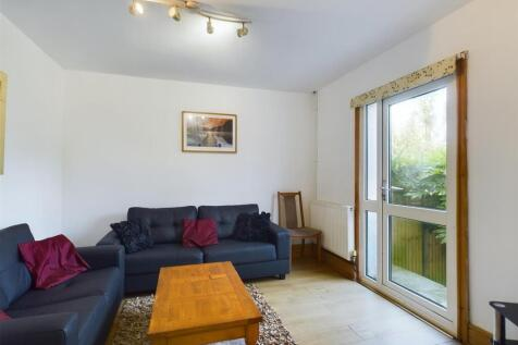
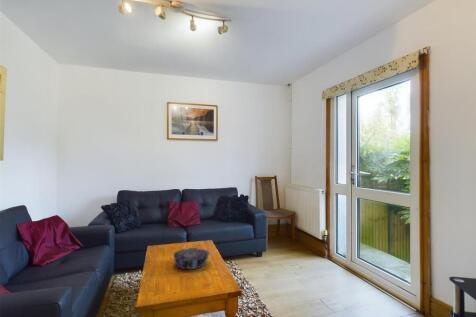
+ decorative bowl [172,247,211,270]
